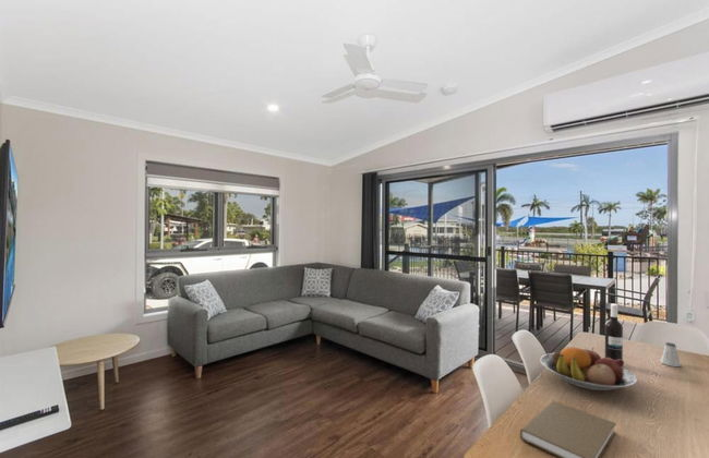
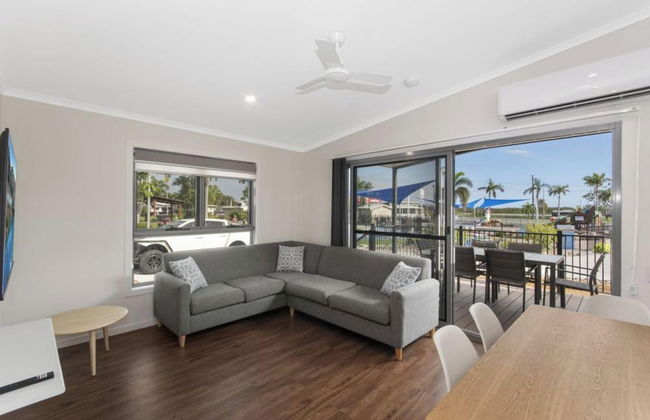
- fruit bowl [539,346,638,391]
- book [519,399,617,458]
- saltshaker [660,341,682,367]
- wine bottle [604,302,624,360]
